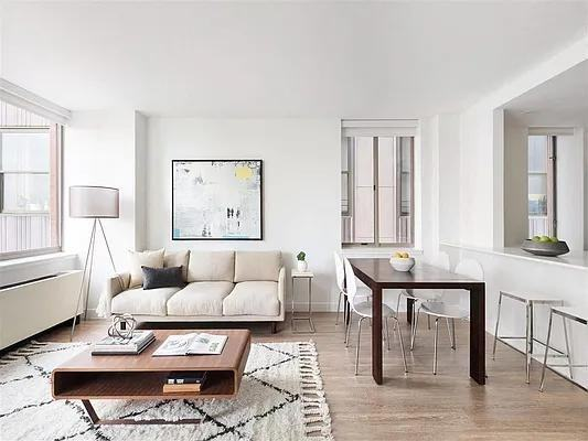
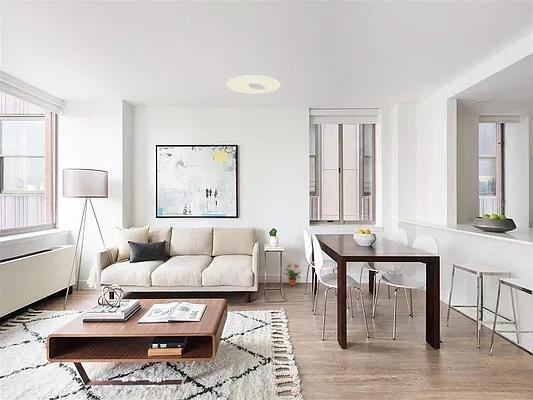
+ ceiling light [225,74,281,95]
+ potted plant [283,263,302,287]
